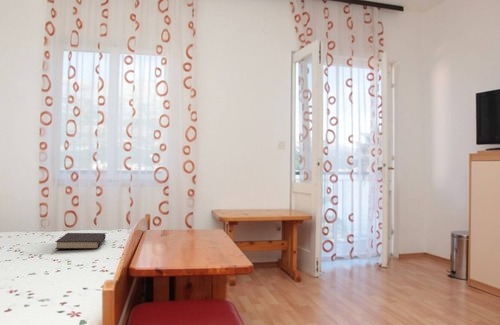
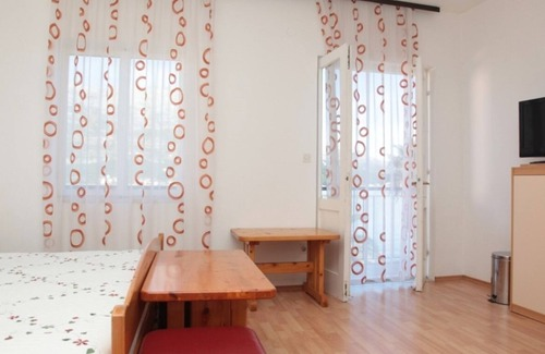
- book [55,232,107,250]
